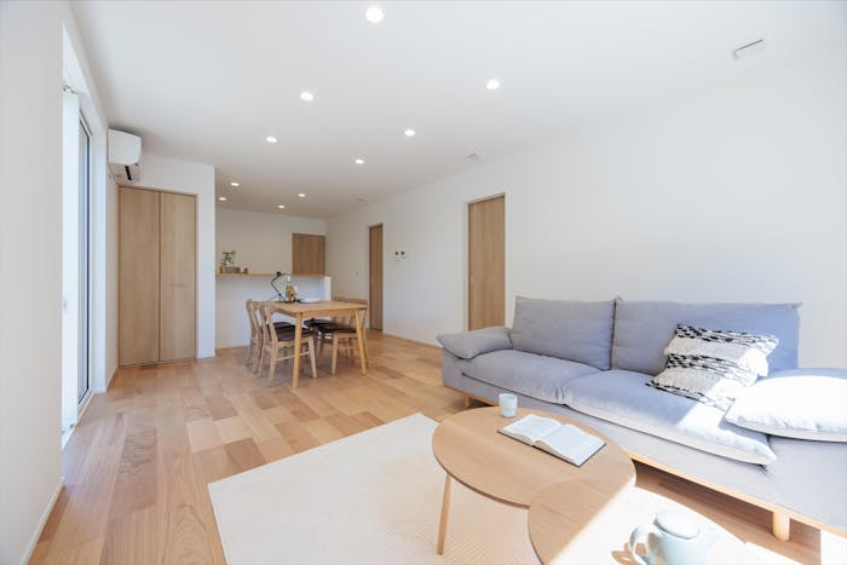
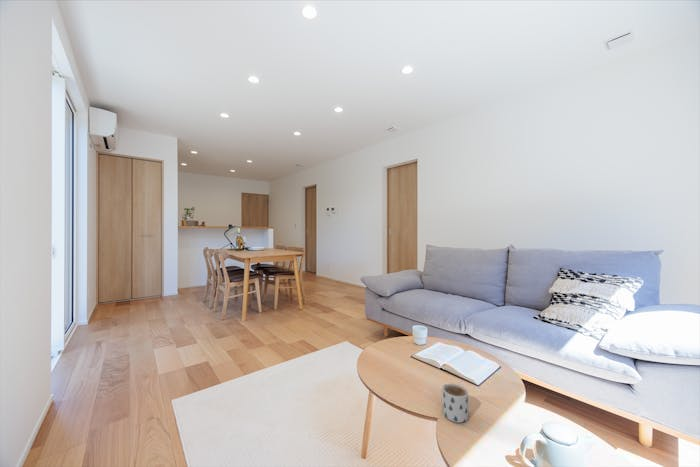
+ mug [441,383,469,424]
